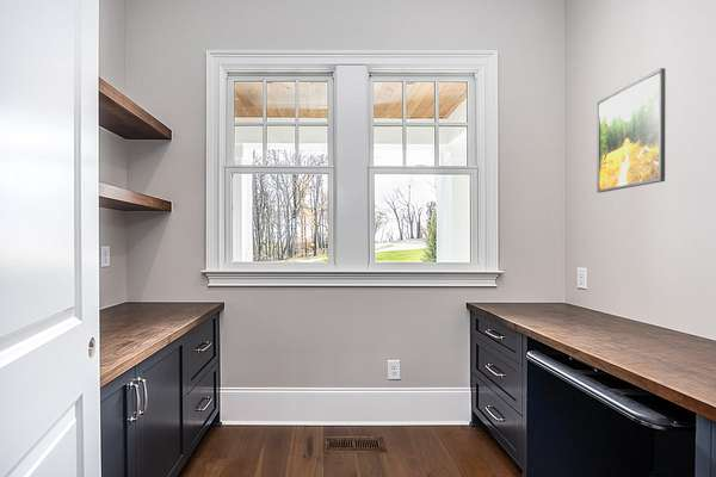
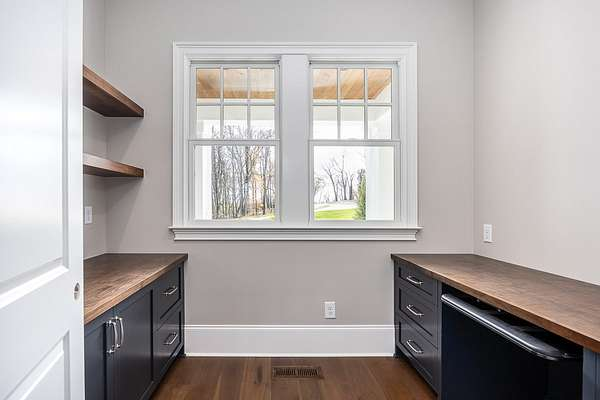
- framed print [595,67,667,193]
